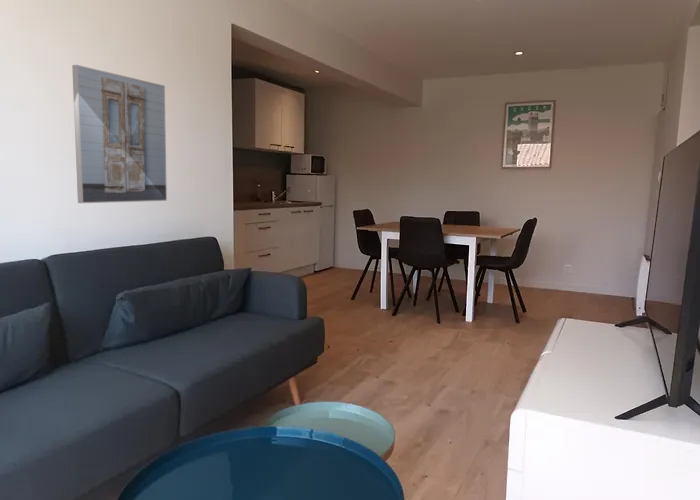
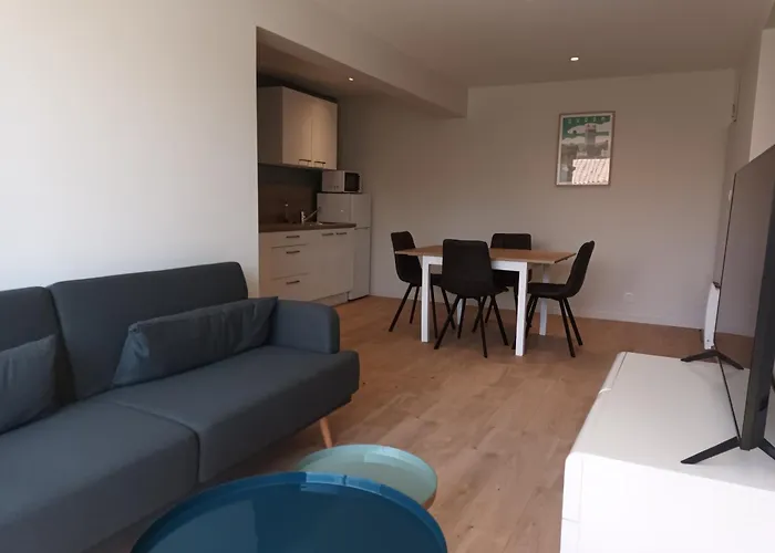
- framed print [71,64,168,204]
